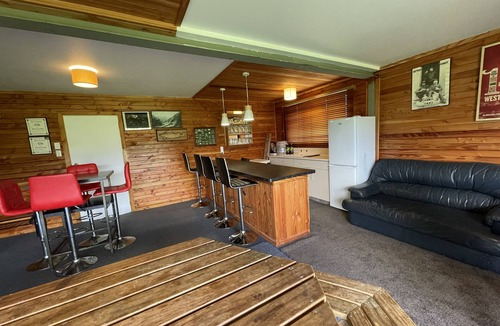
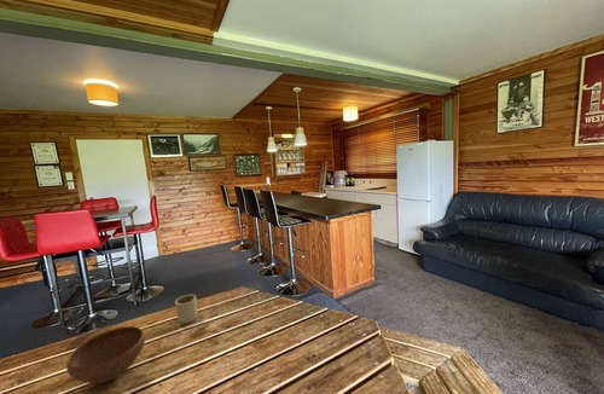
+ bowl [65,325,146,384]
+ mug [174,294,199,324]
